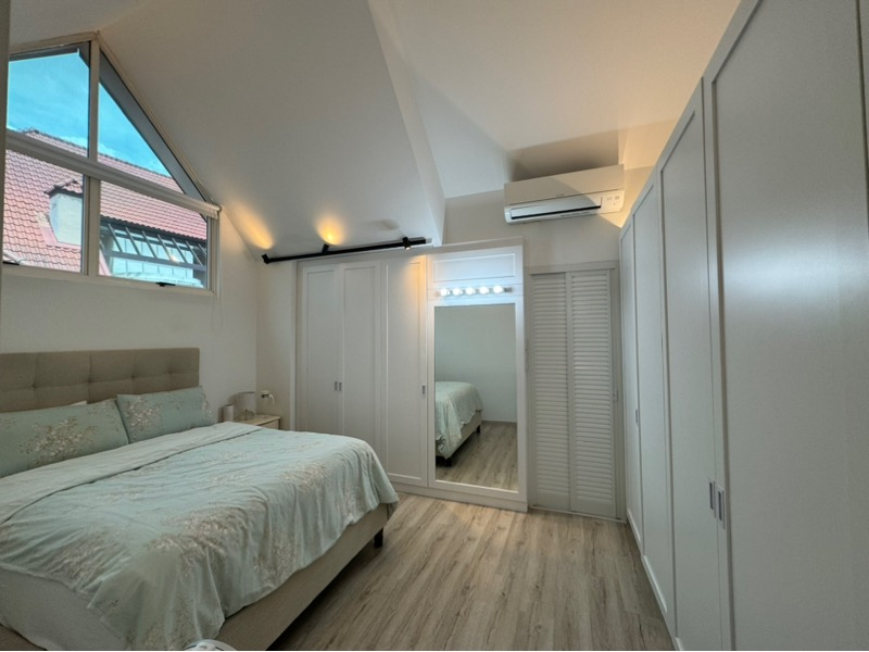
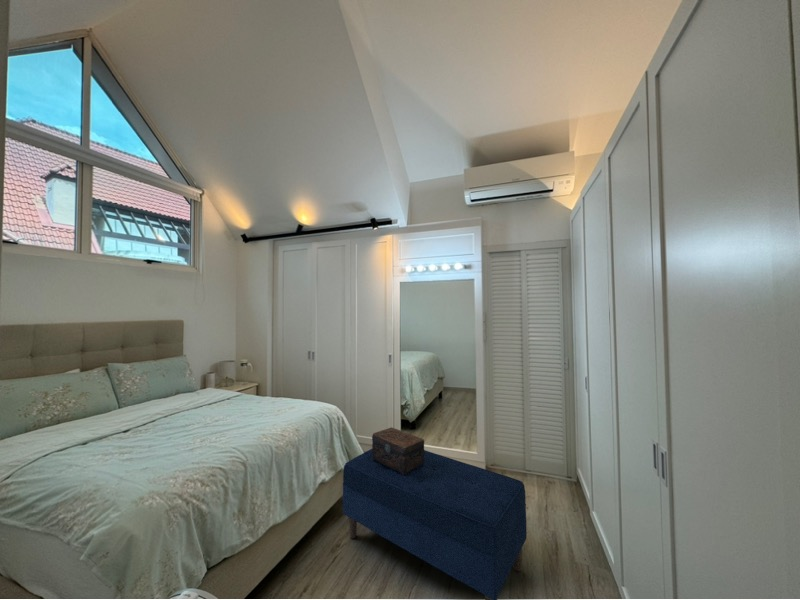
+ bench [342,448,527,600]
+ decorative box [371,427,425,475]
